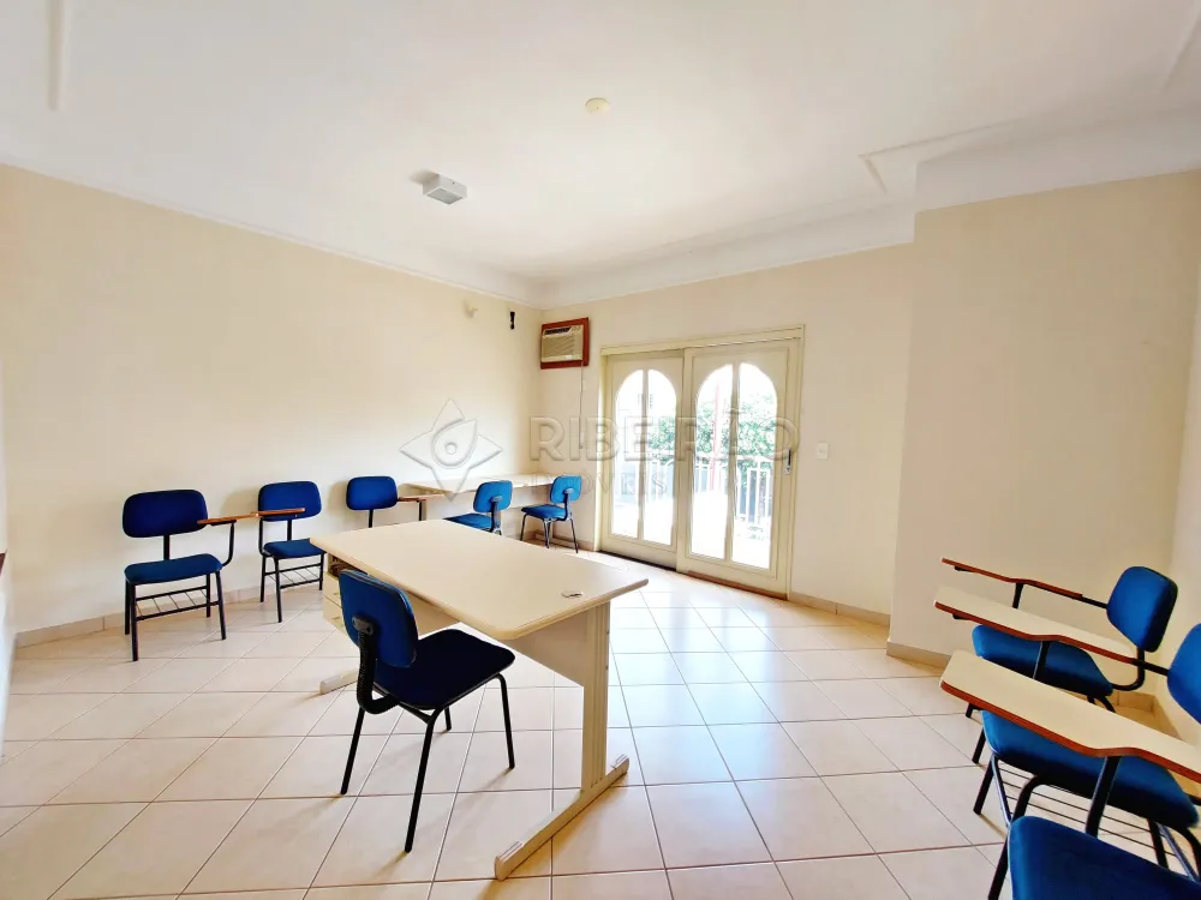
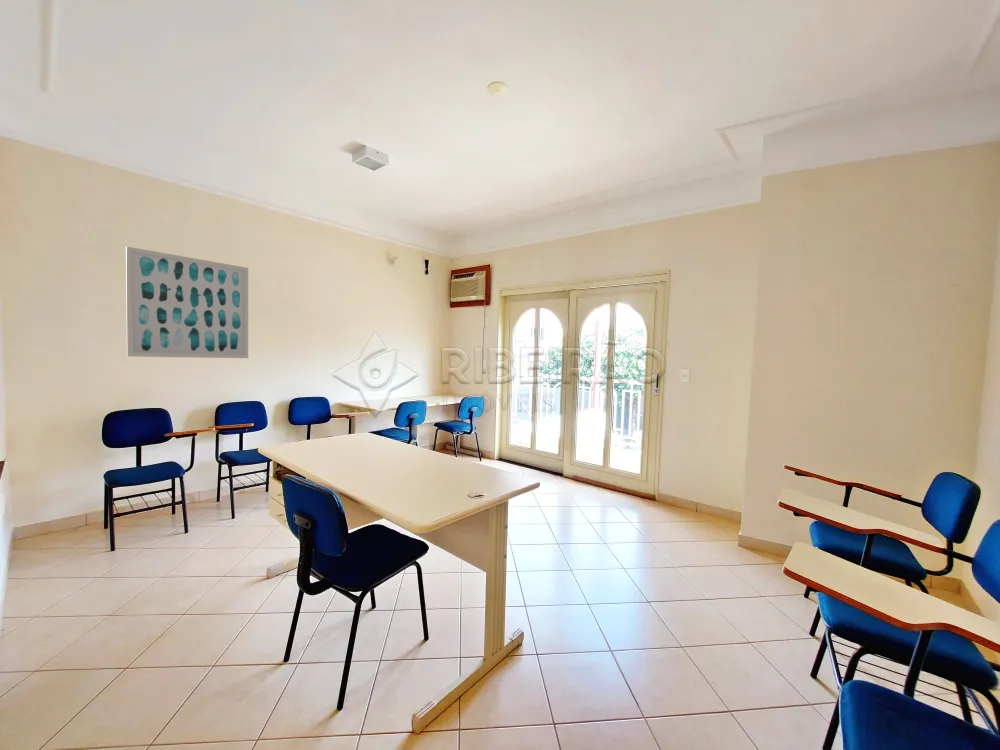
+ wall art [125,246,249,359]
